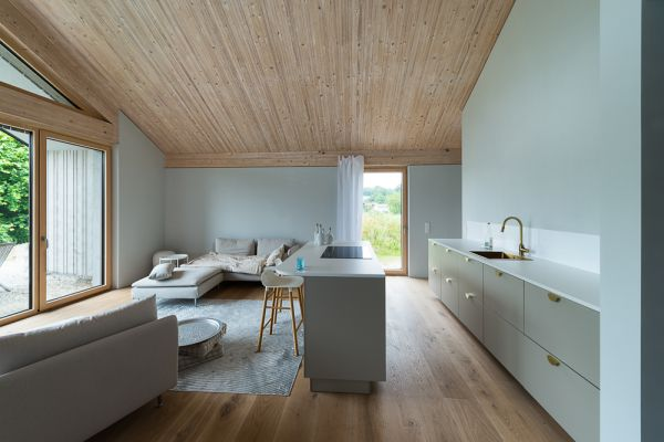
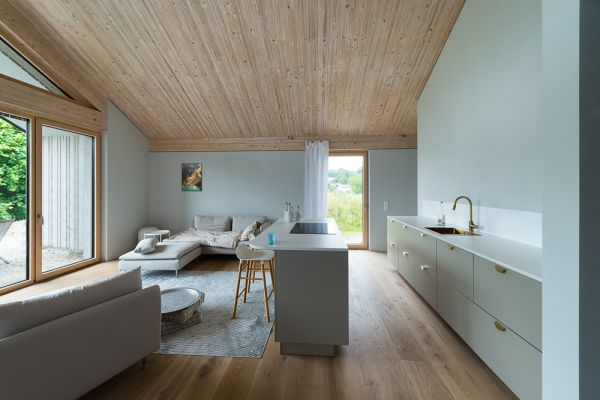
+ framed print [181,162,203,192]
